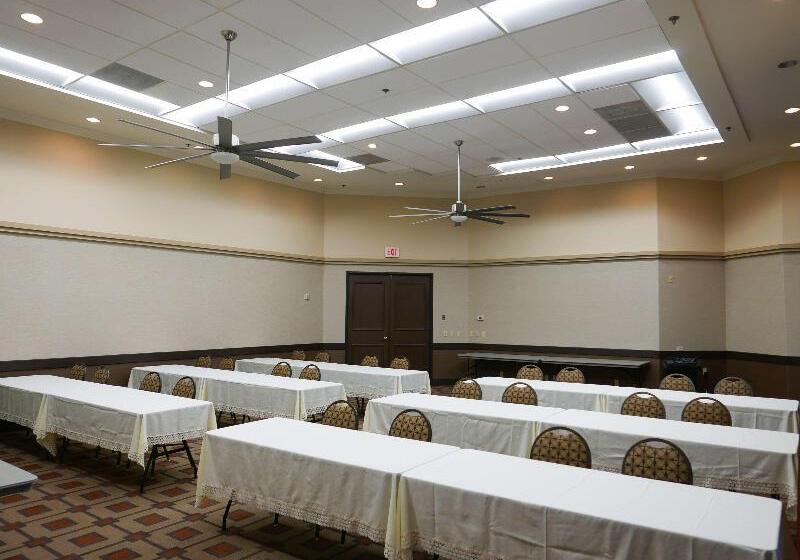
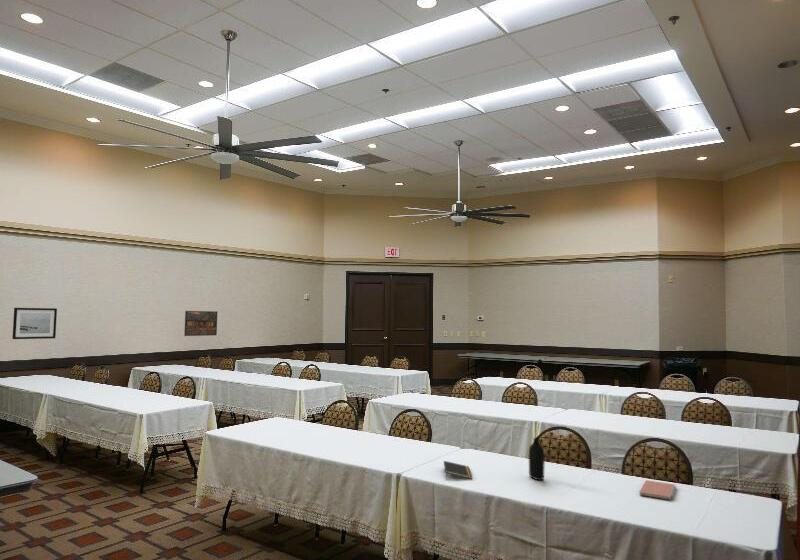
+ wall art [11,307,58,340]
+ notebook [638,479,677,501]
+ bottle [528,437,546,481]
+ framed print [183,310,218,337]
+ notepad [443,460,473,480]
